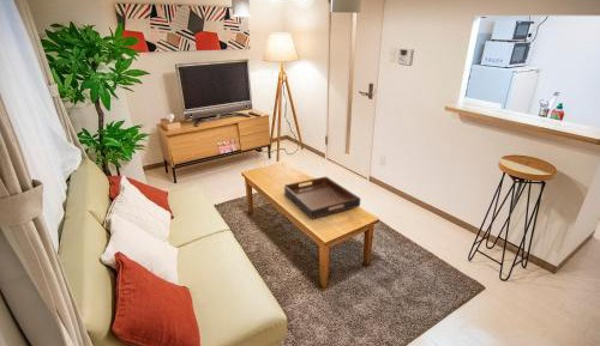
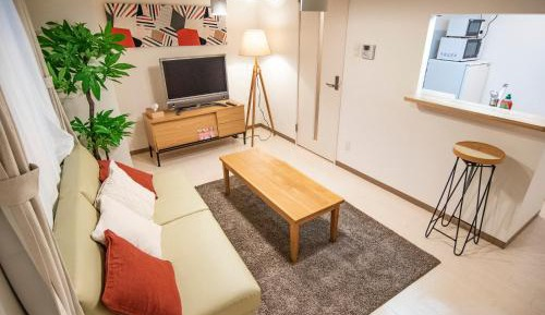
- serving tray [283,176,361,220]
